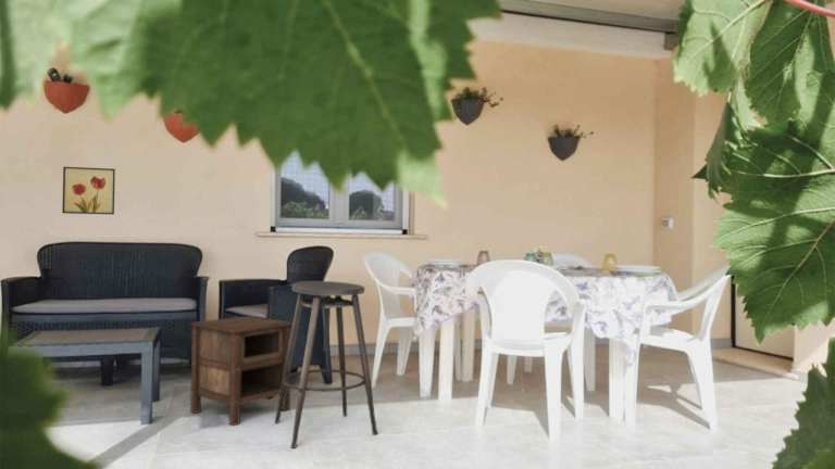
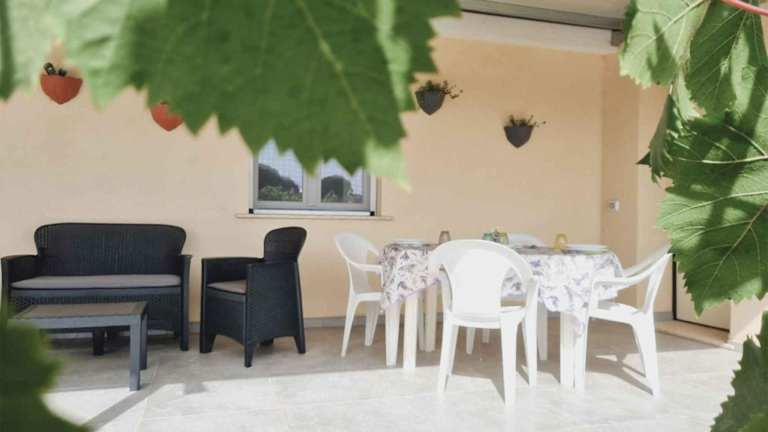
- nightstand [188,315,294,427]
- wall art [61,166,116,216]
- stool [274,280,378,449]
